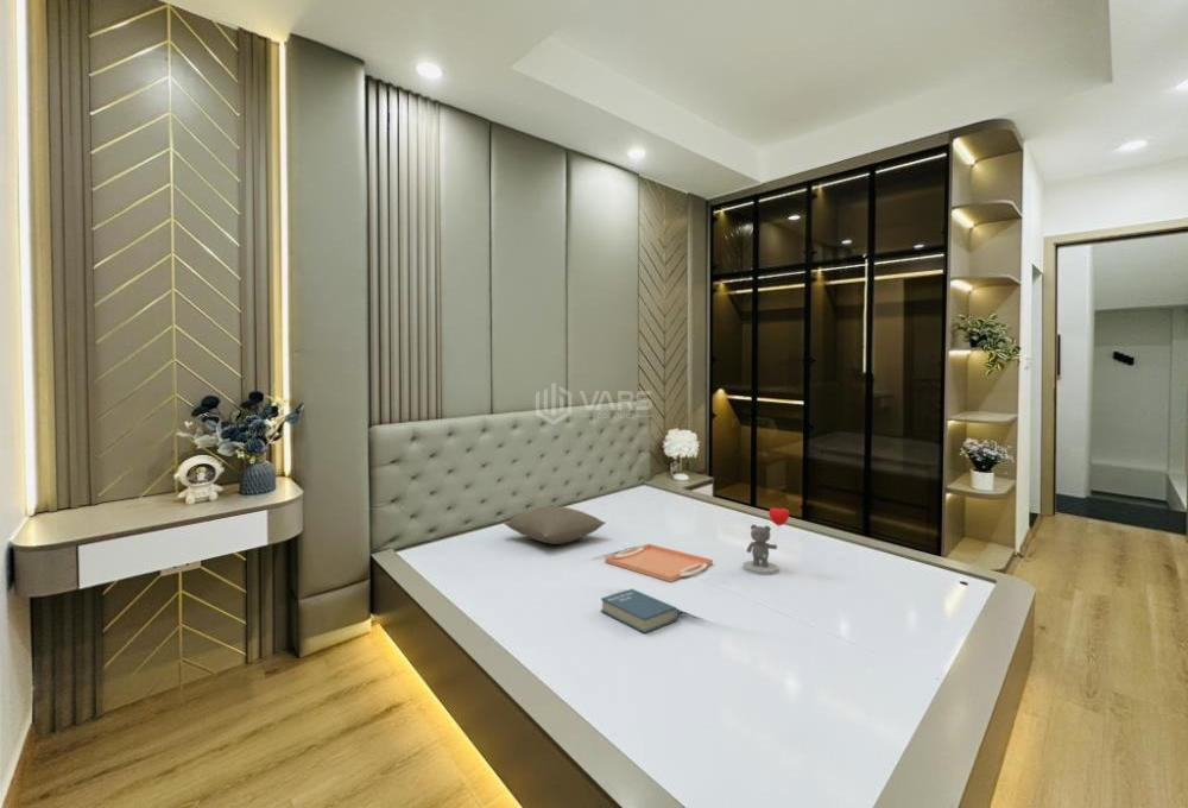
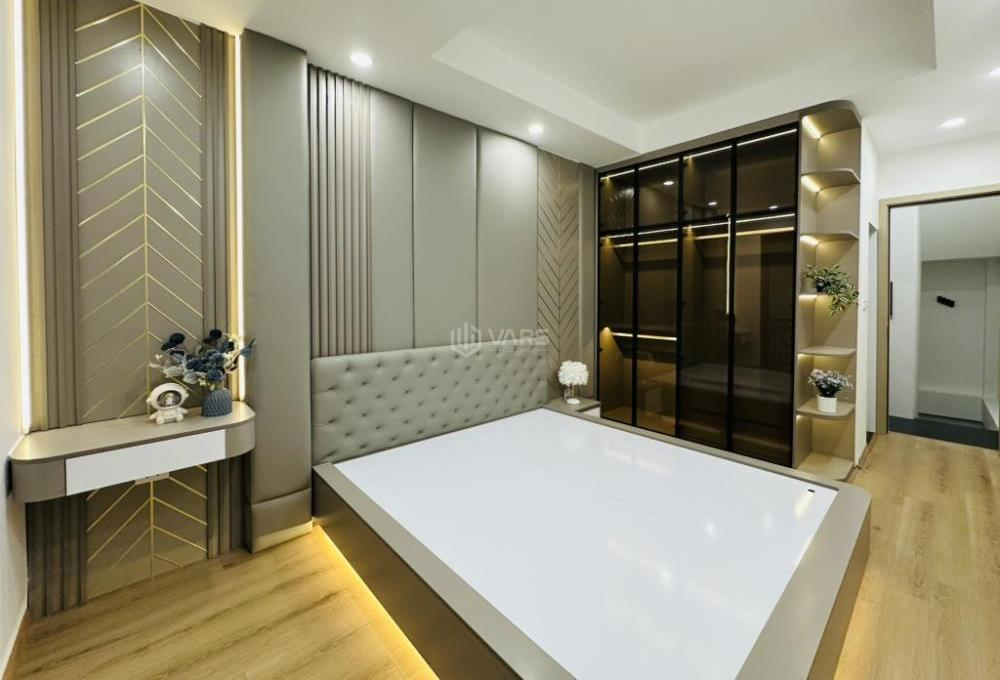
- book [600,587,678,635]
- pillow [503,505,607,545]
- serving tray [604,543,714,583]
- teddy bear [741,506,790,576]
